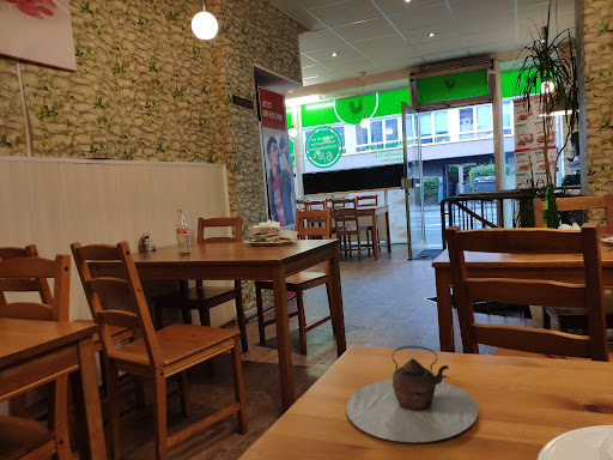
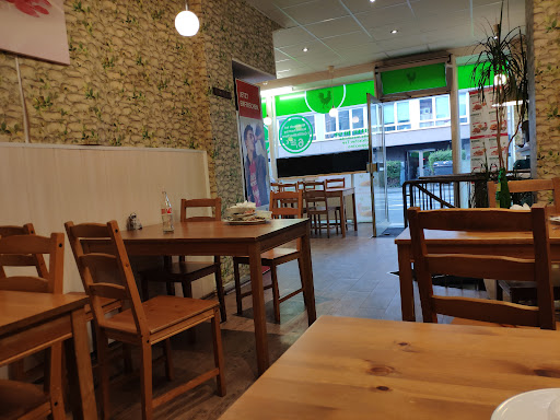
- teapot [345,345,479,443]
